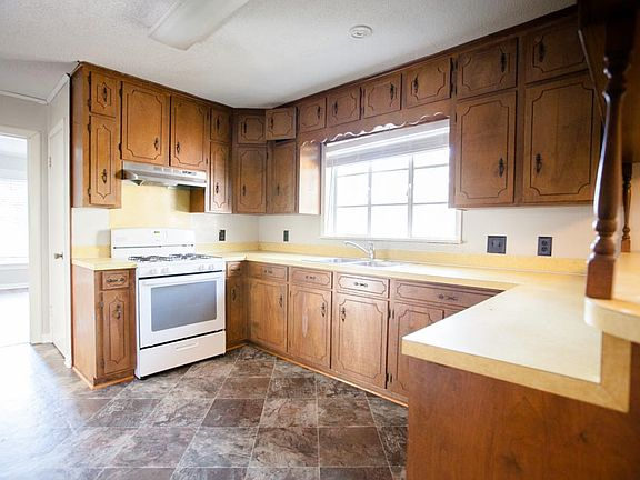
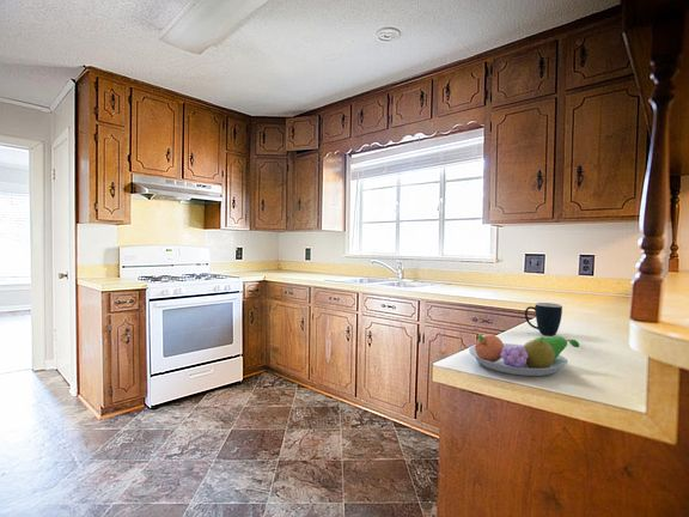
+ mug [524,302,563,336]
+ fruit bowl [468,333,580,377]
